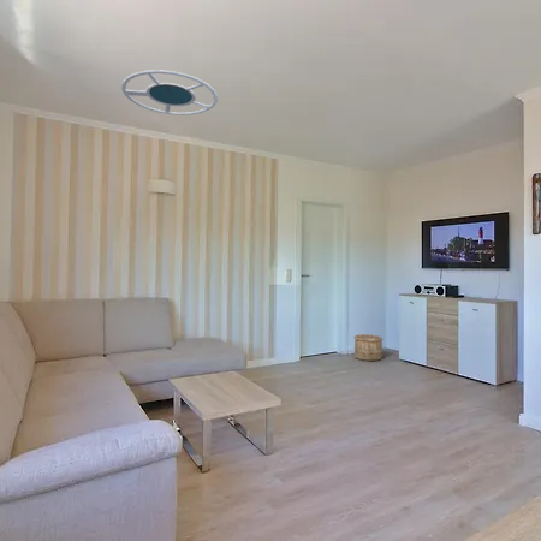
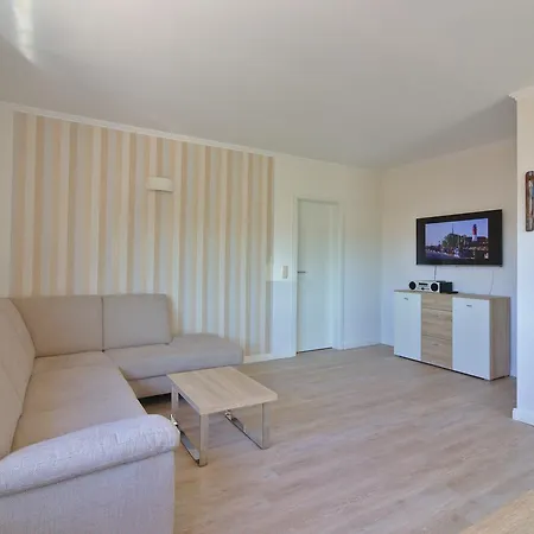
- wooden bucket [353,333,384,362]
- ceiling lamp [120,69,219,117]
